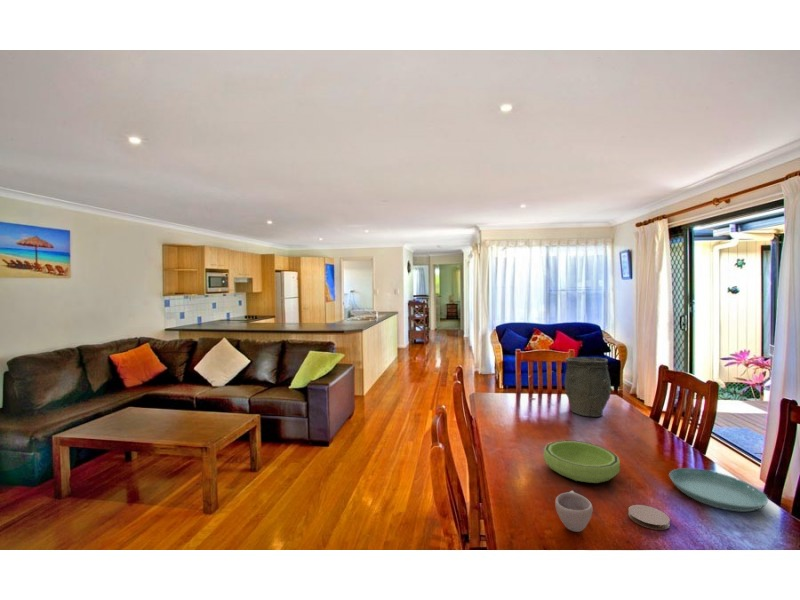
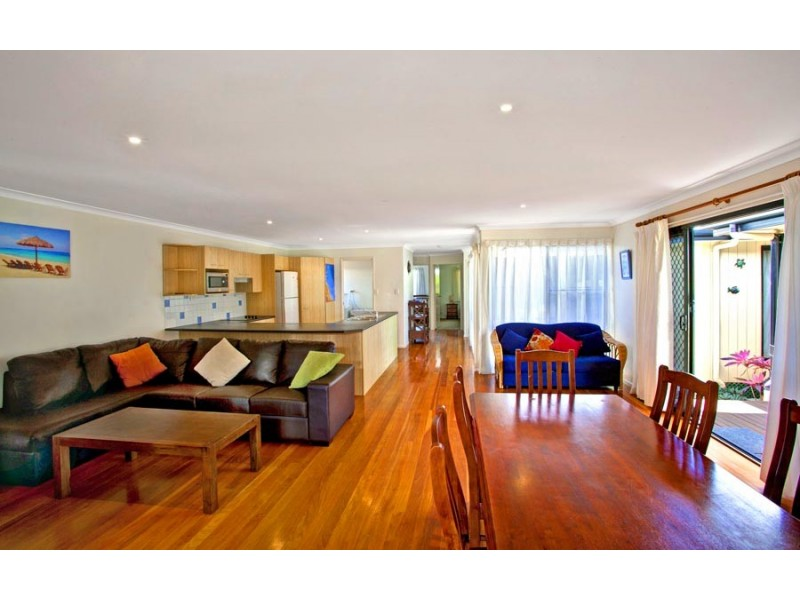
- coaster [627,504,671,531]
- vase [563,356,612,418]
- bowl [543,439,621,484]
- cup [554,490,594,533]
- saucer [668,467,769,513]
